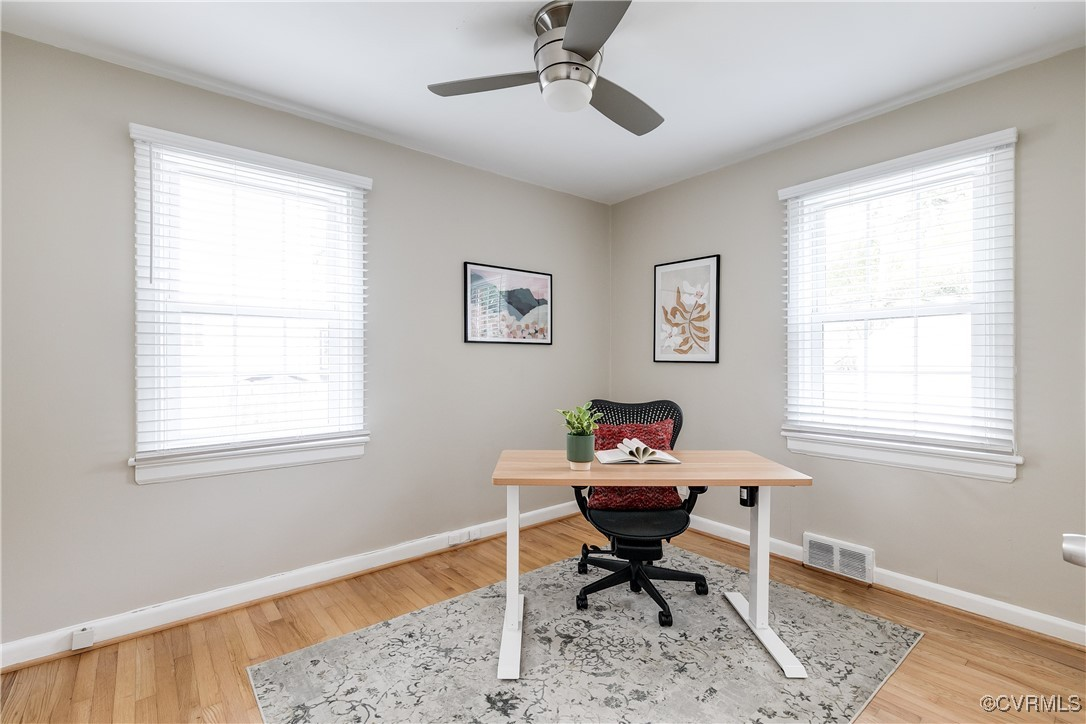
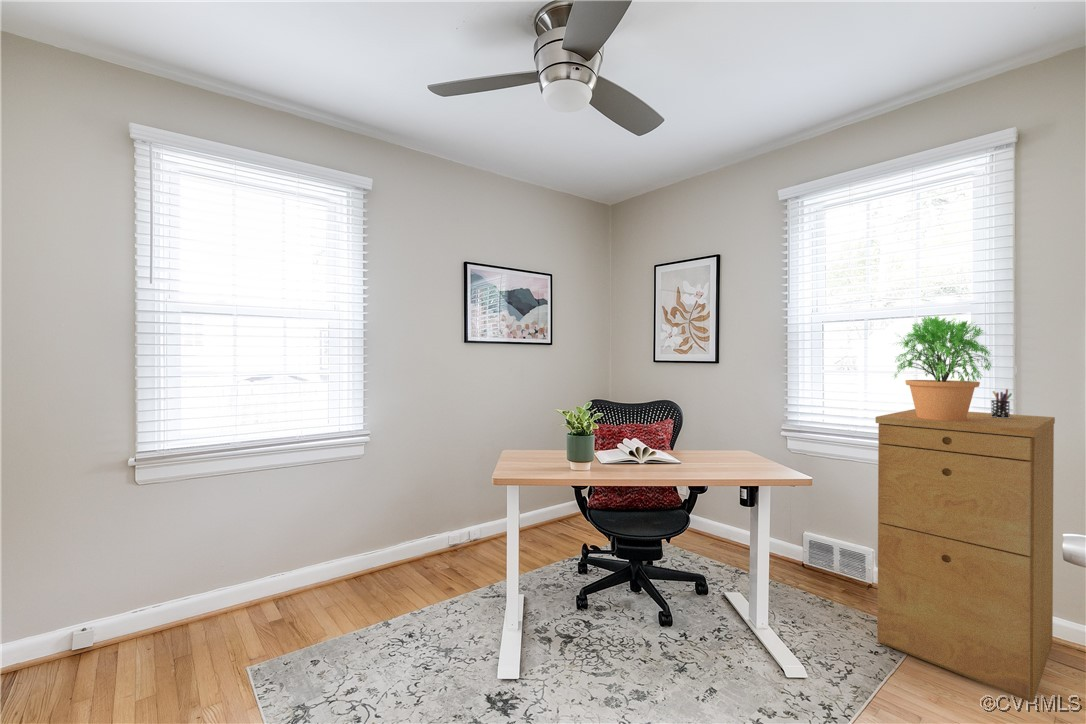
+ filing cabinet [875,408,1056,704]
+ potted plant [889,314,995,421]
+ pen holder [990,388,1013,418]
